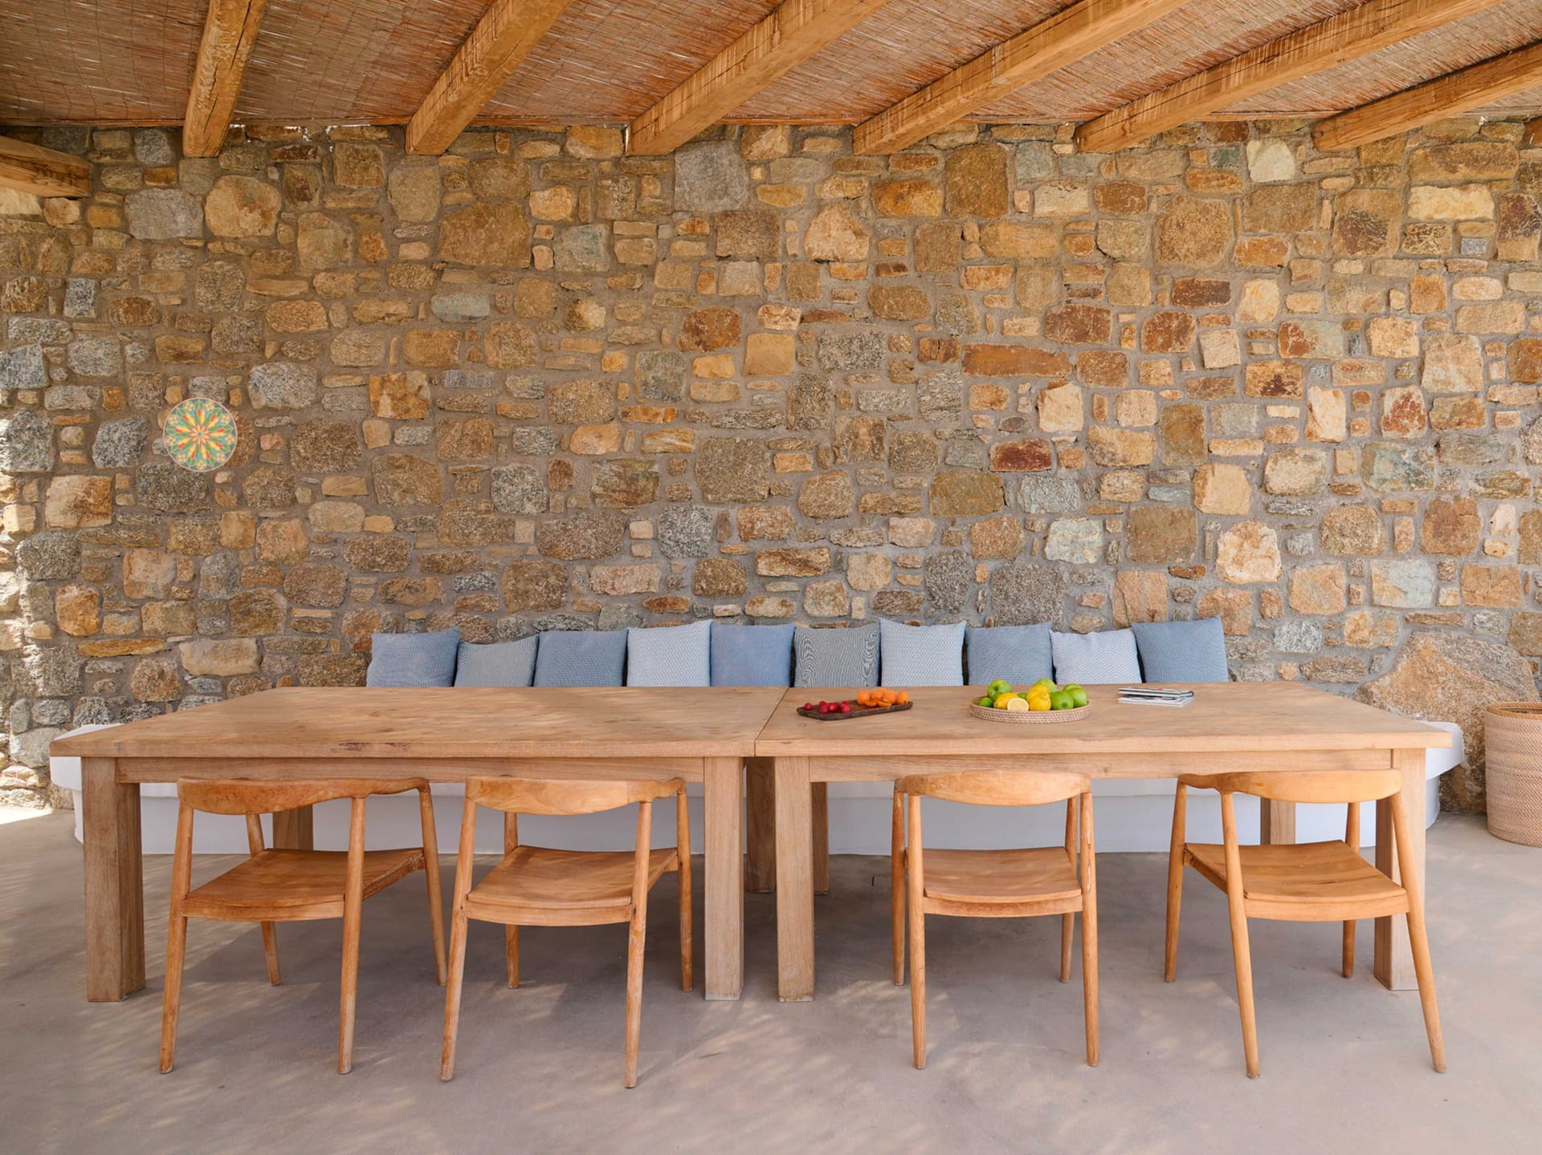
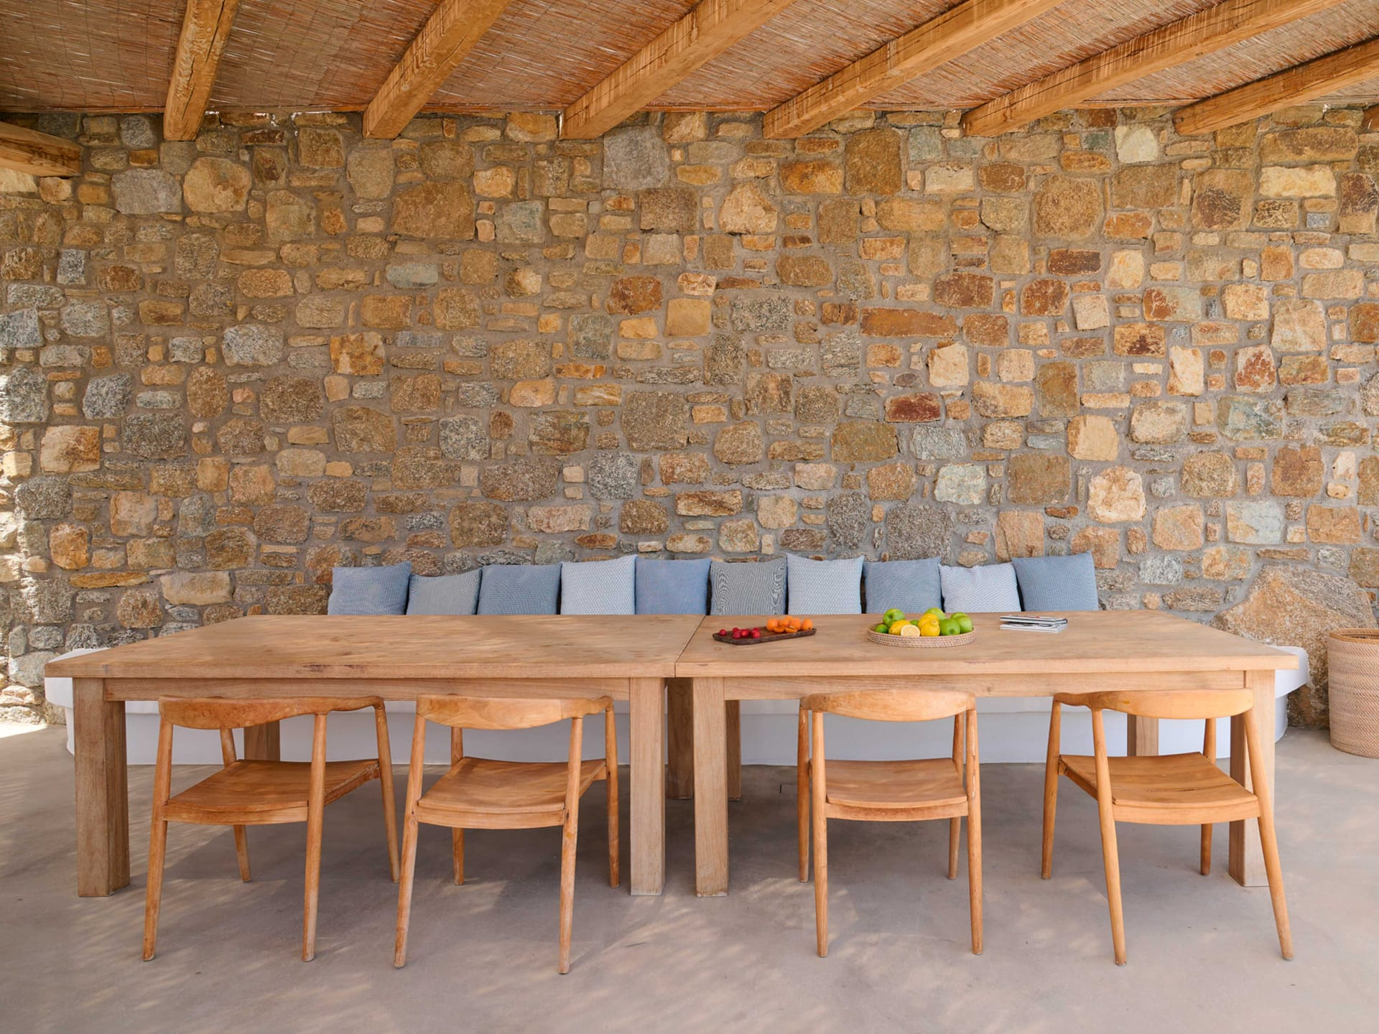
- decorative plate [163,397,238,472]
